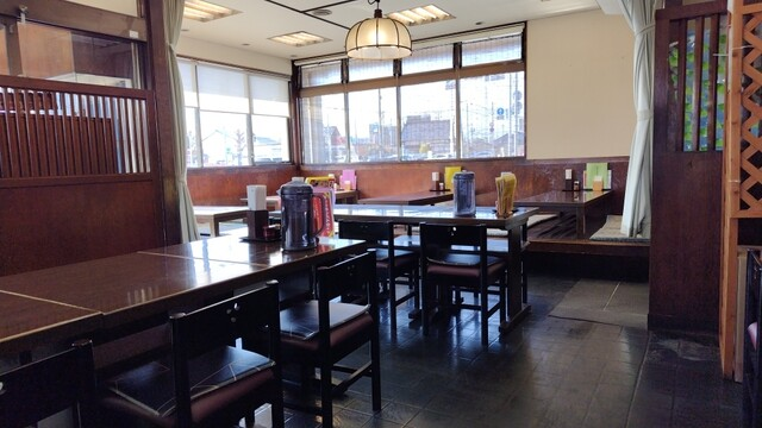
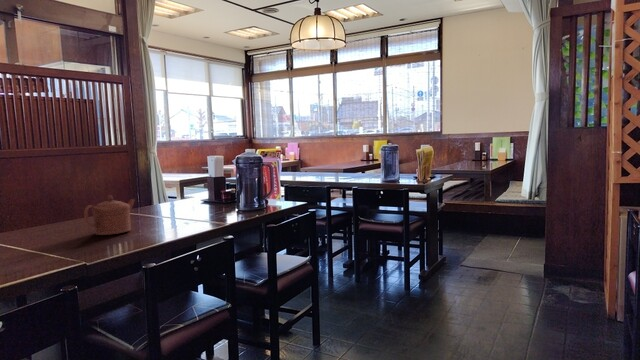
+ teapot [83,194,136,236]
